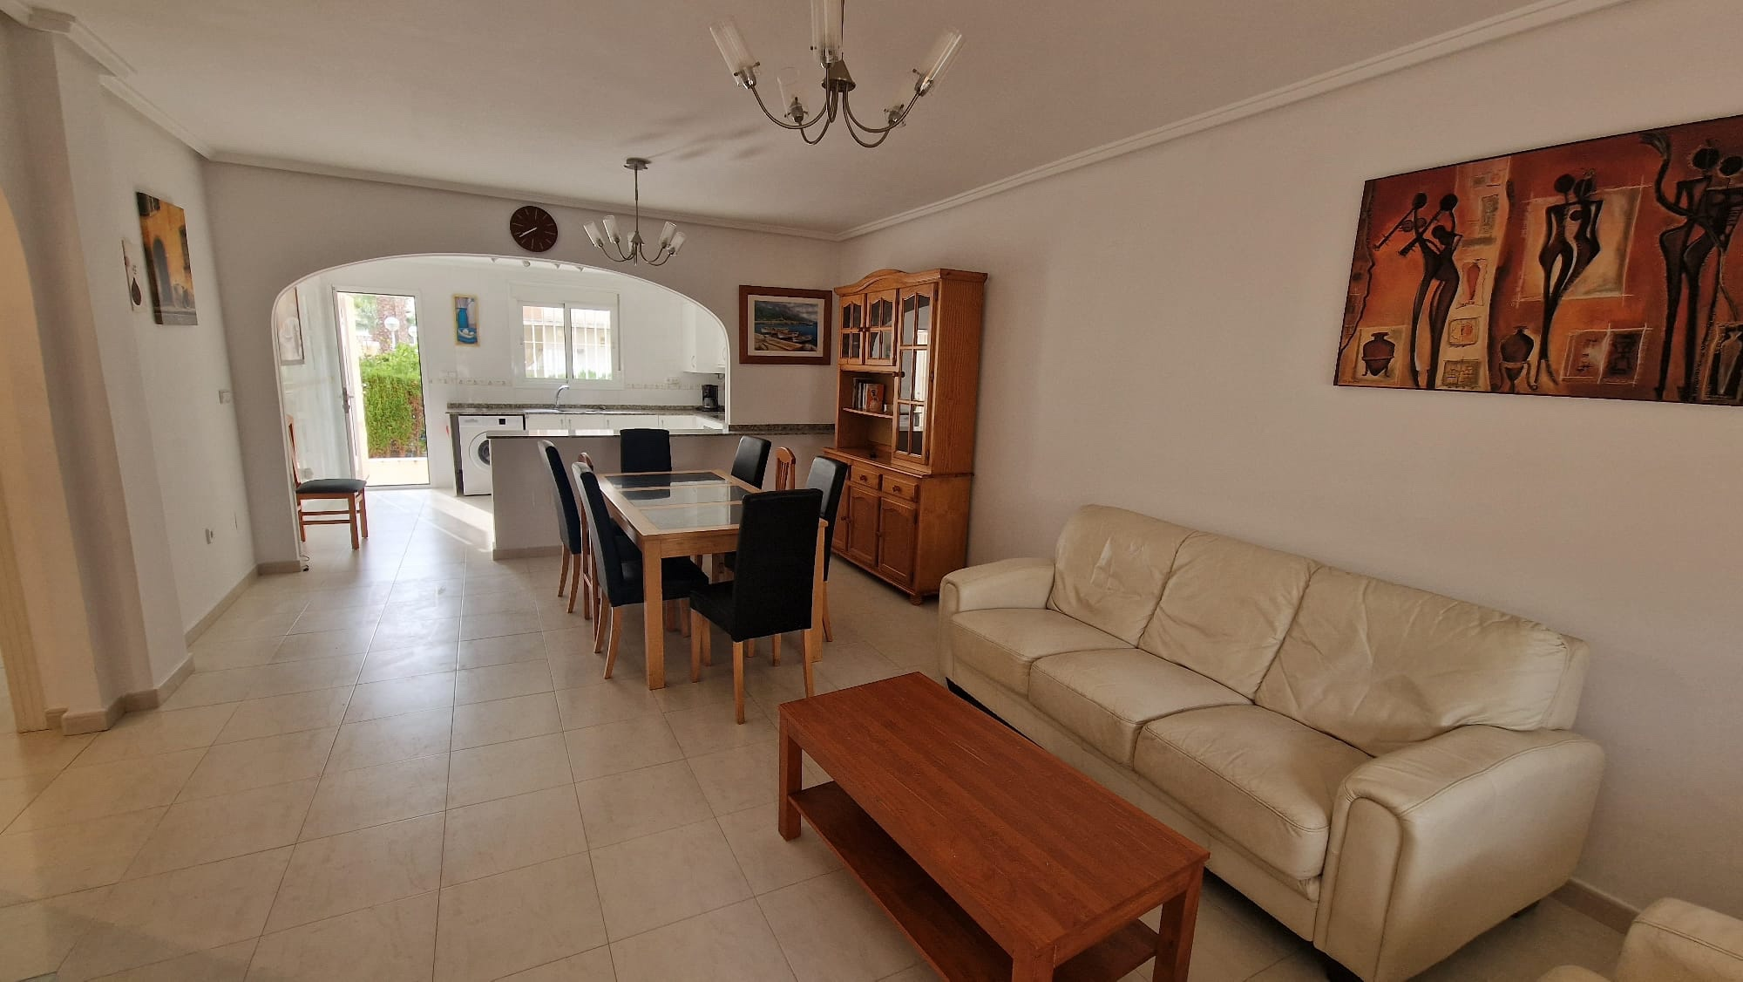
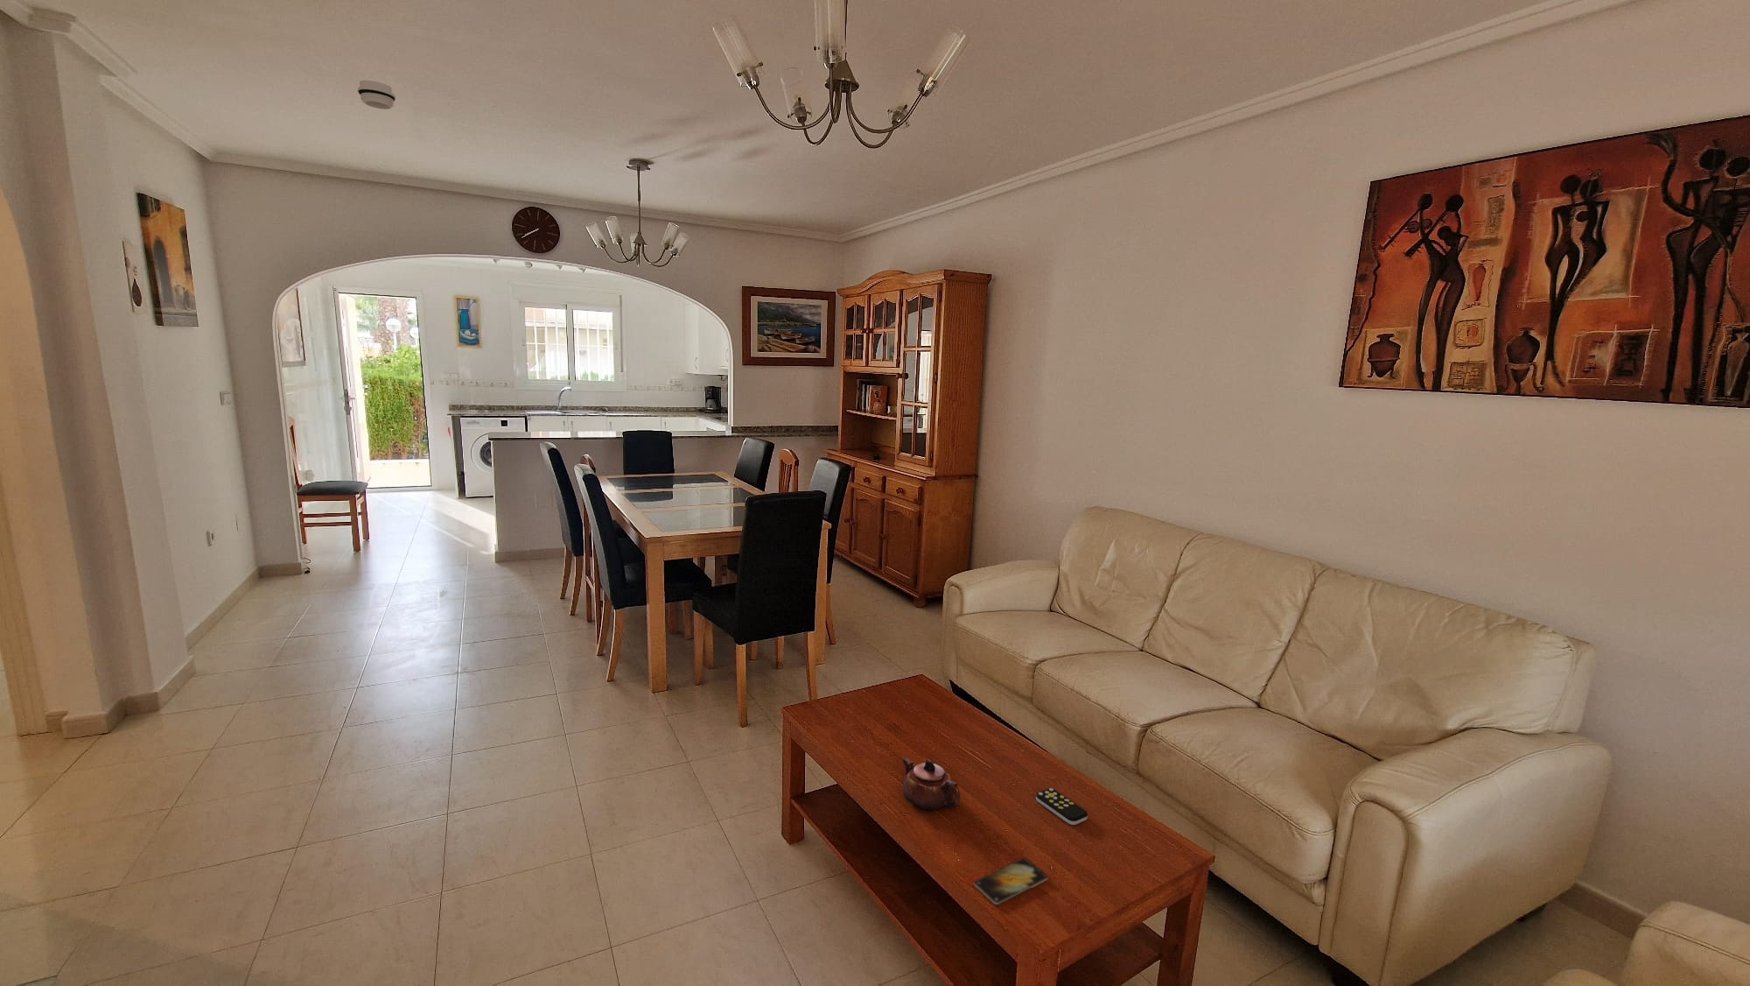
+ smoke detector [357,79,397,111]
+ smartphone [974,857,1048,905]
+ remote control [1035,788,1089,826]
+ teapot [903,756,960,812]
